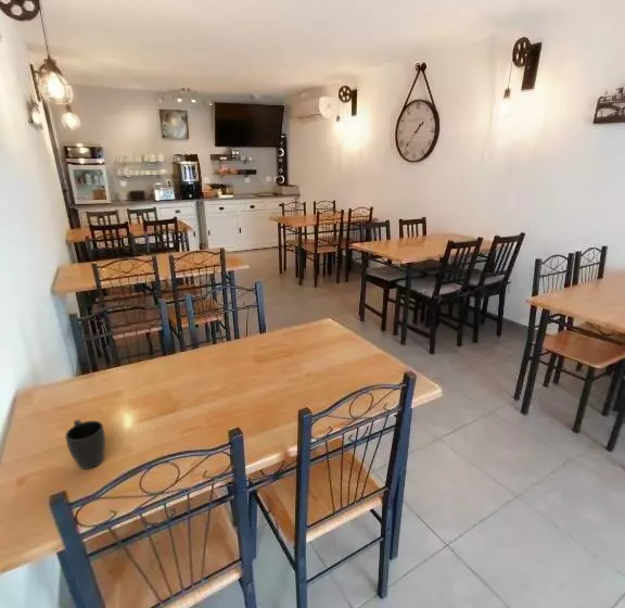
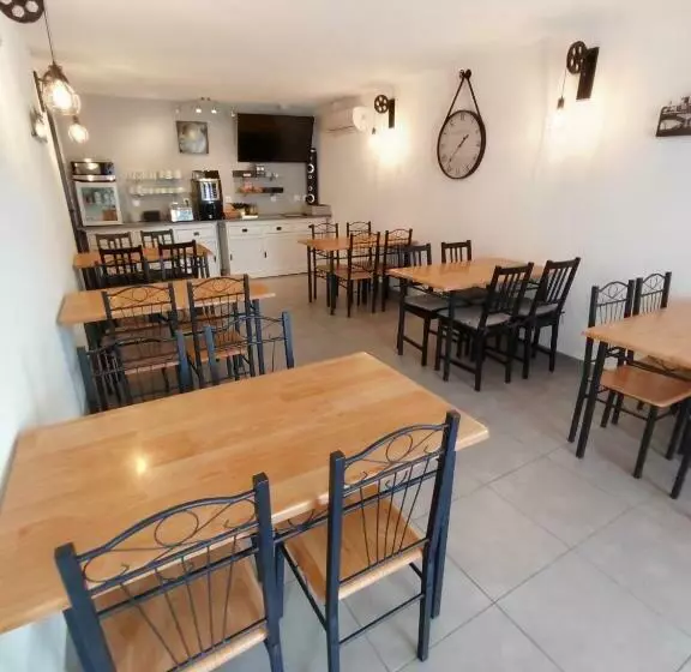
- mug [64,419,106,470]
